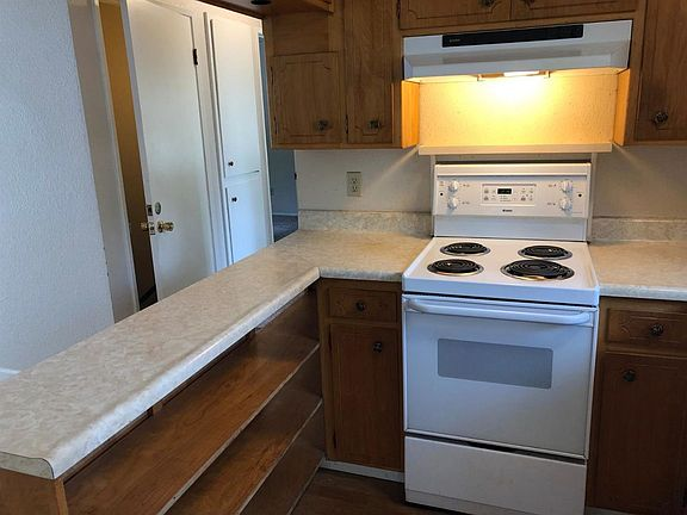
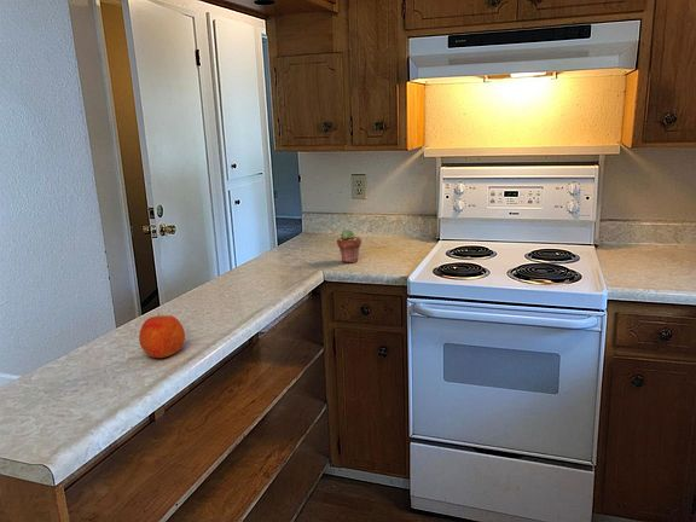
+ apple [138,313,186,359]
+ potted succulent [336,228,362,263]
